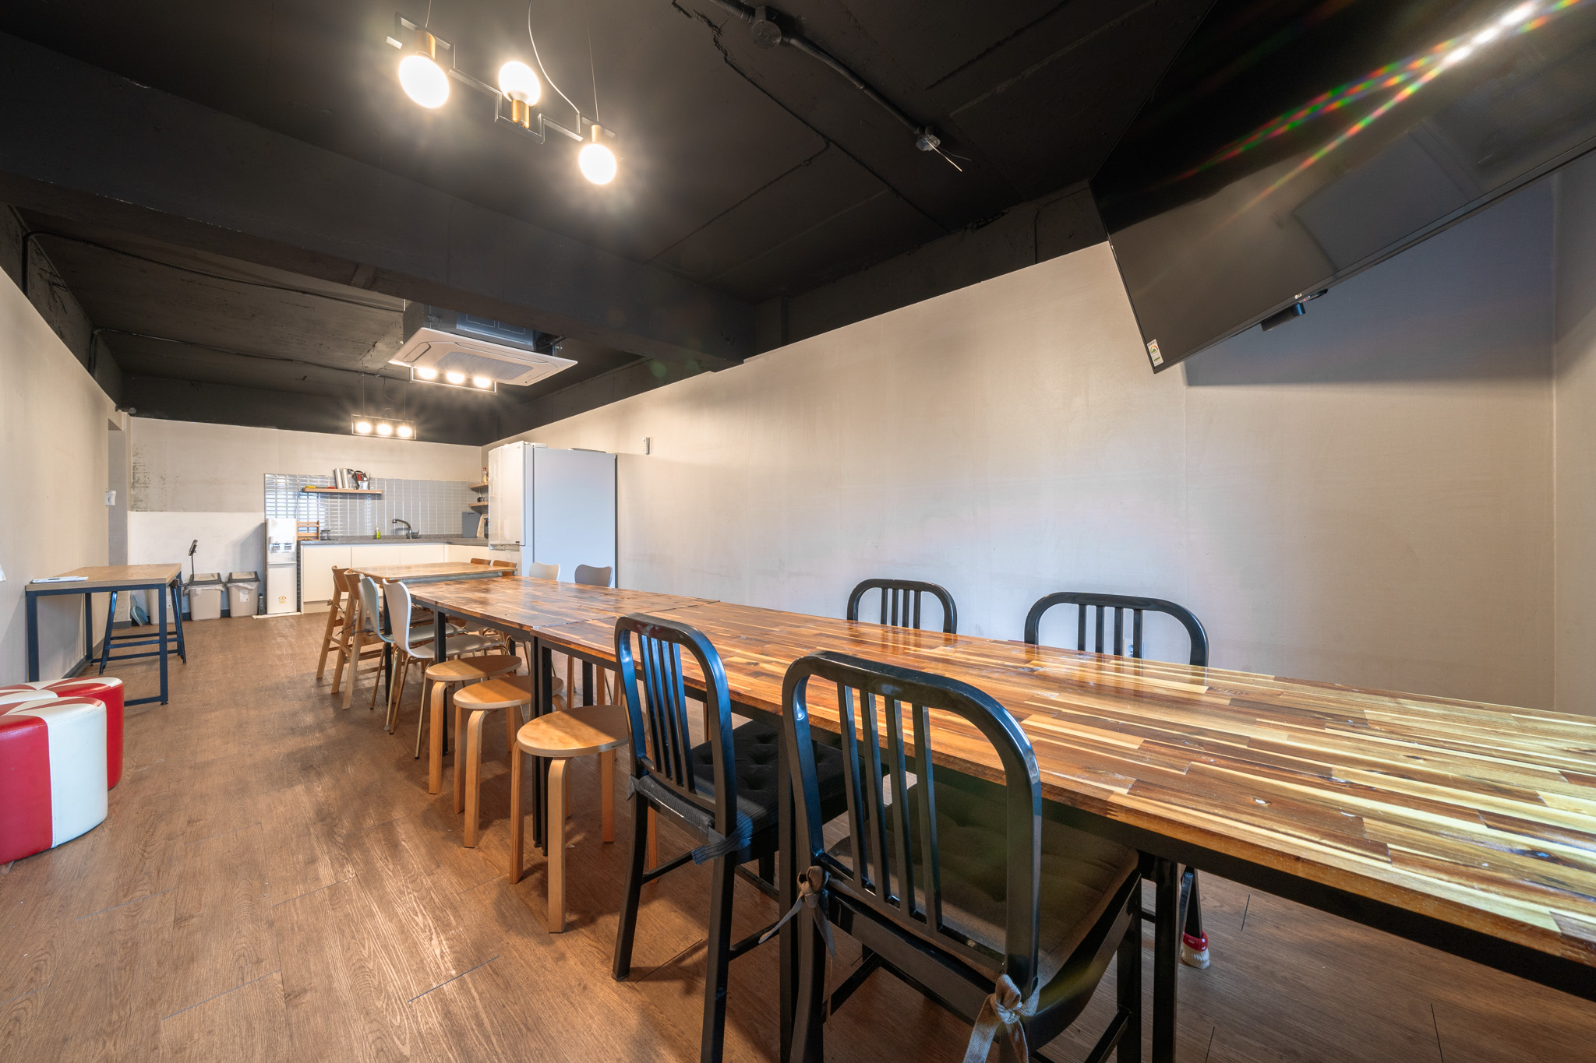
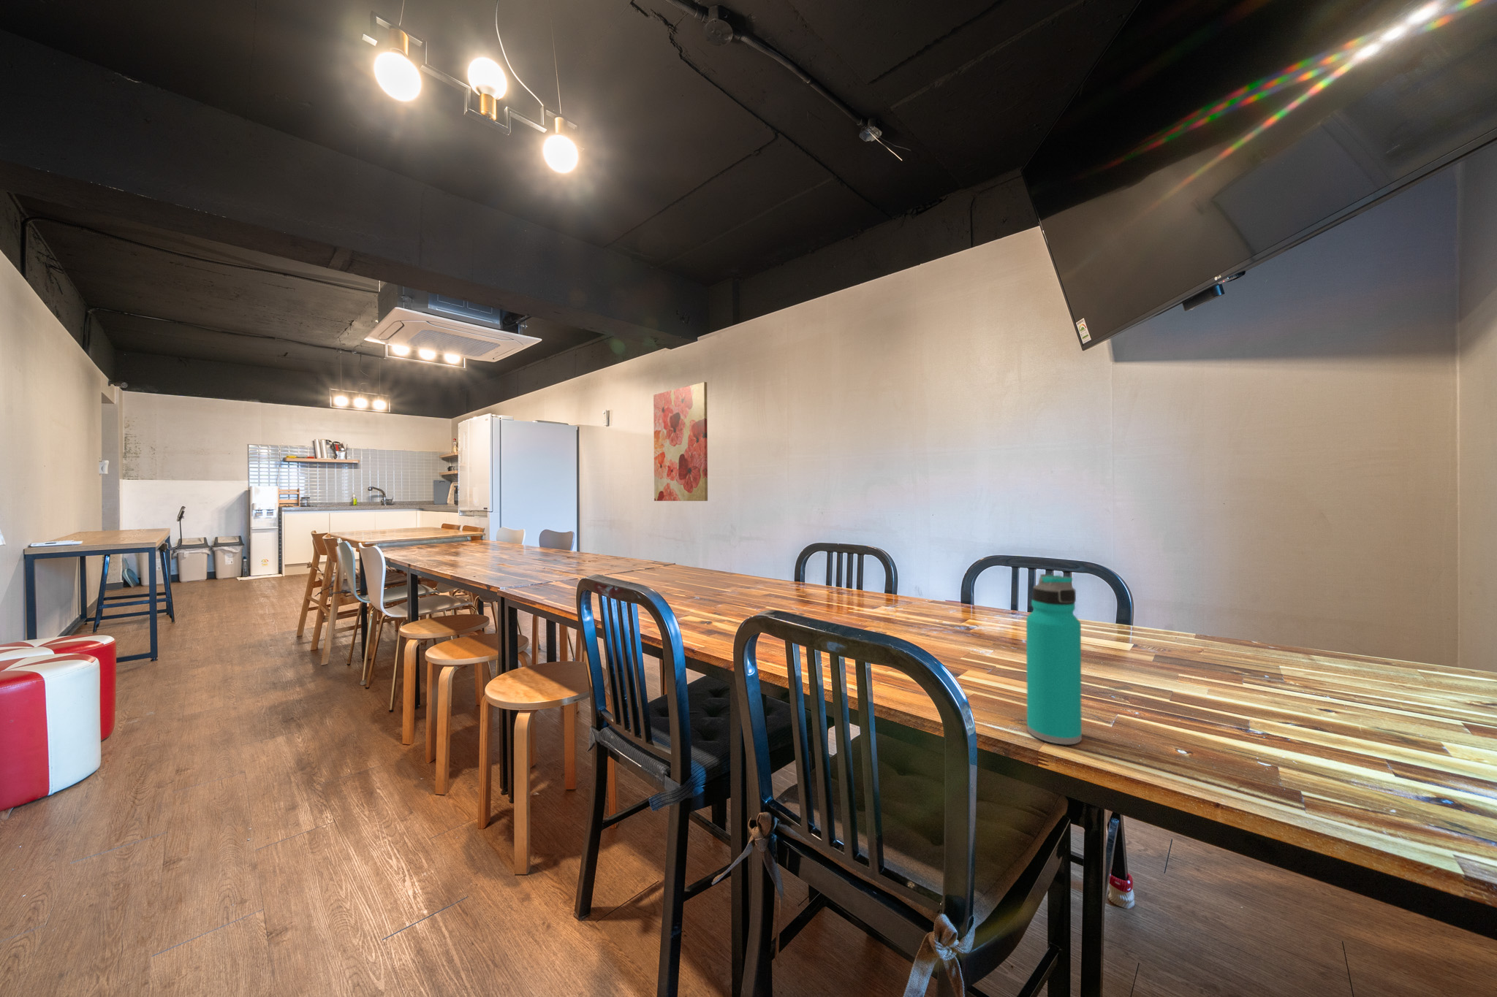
+ wall art [652,382,708,502]
+ water bottle [1025,573,1083,746]
